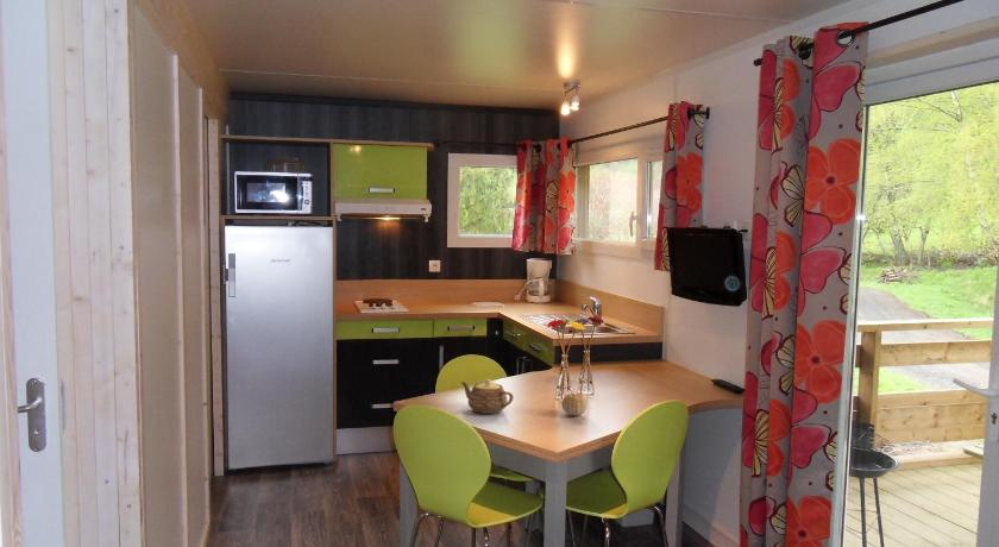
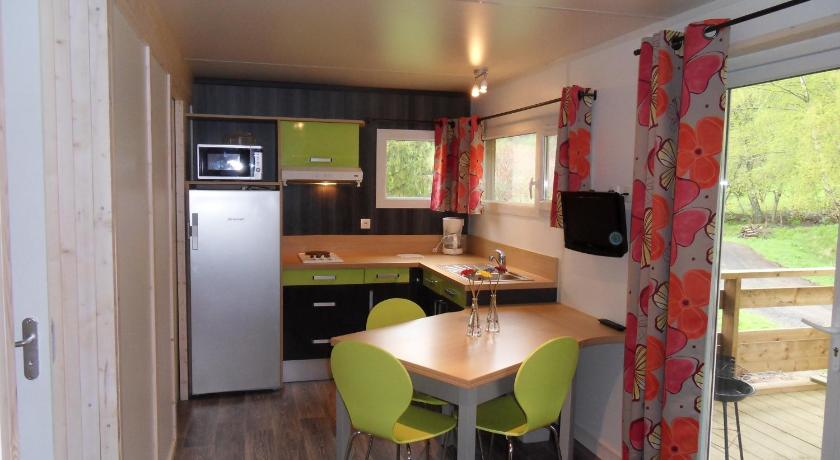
- teapot [460,378,515,415]
- fruit [560,392,588,417]
